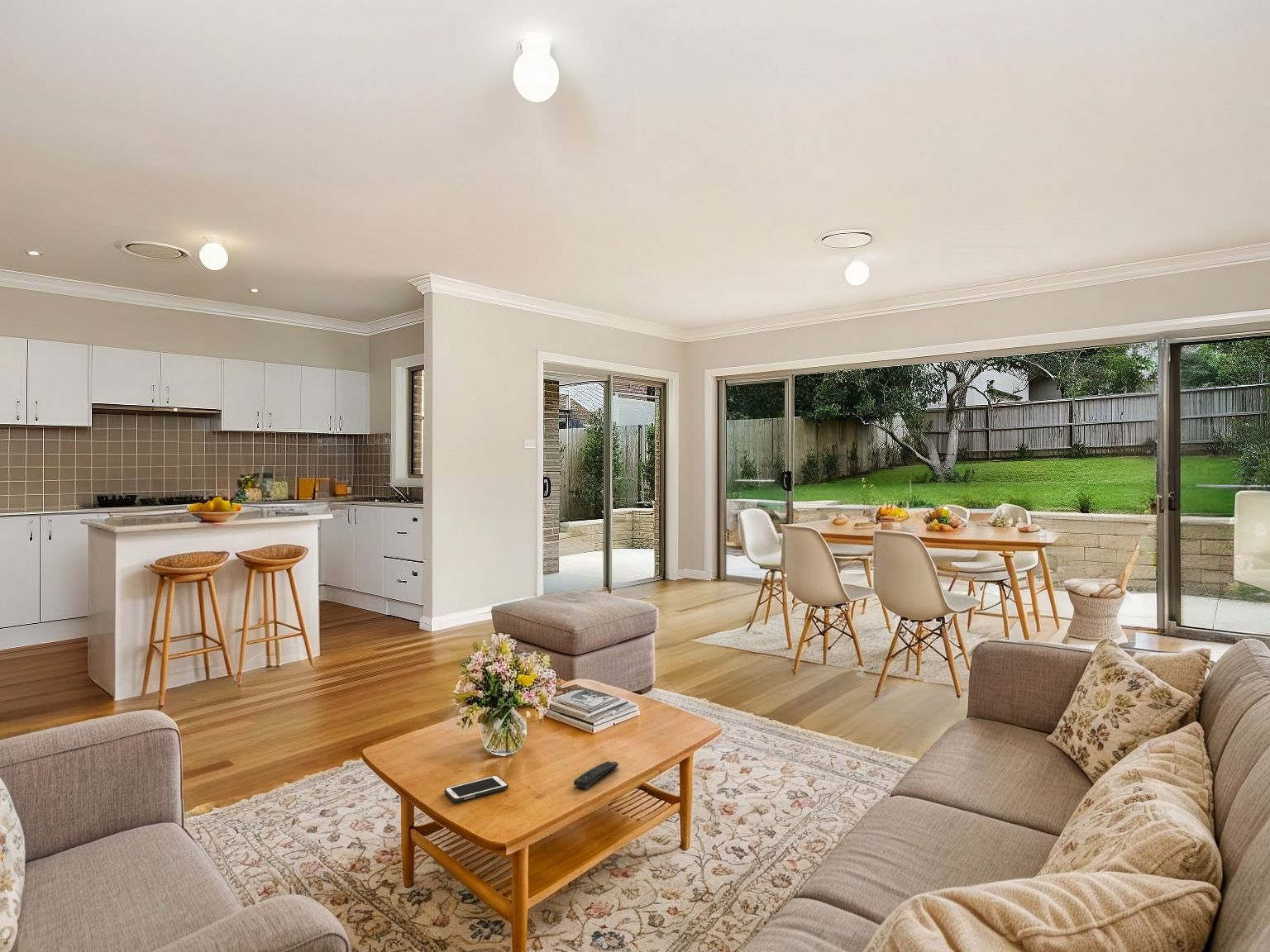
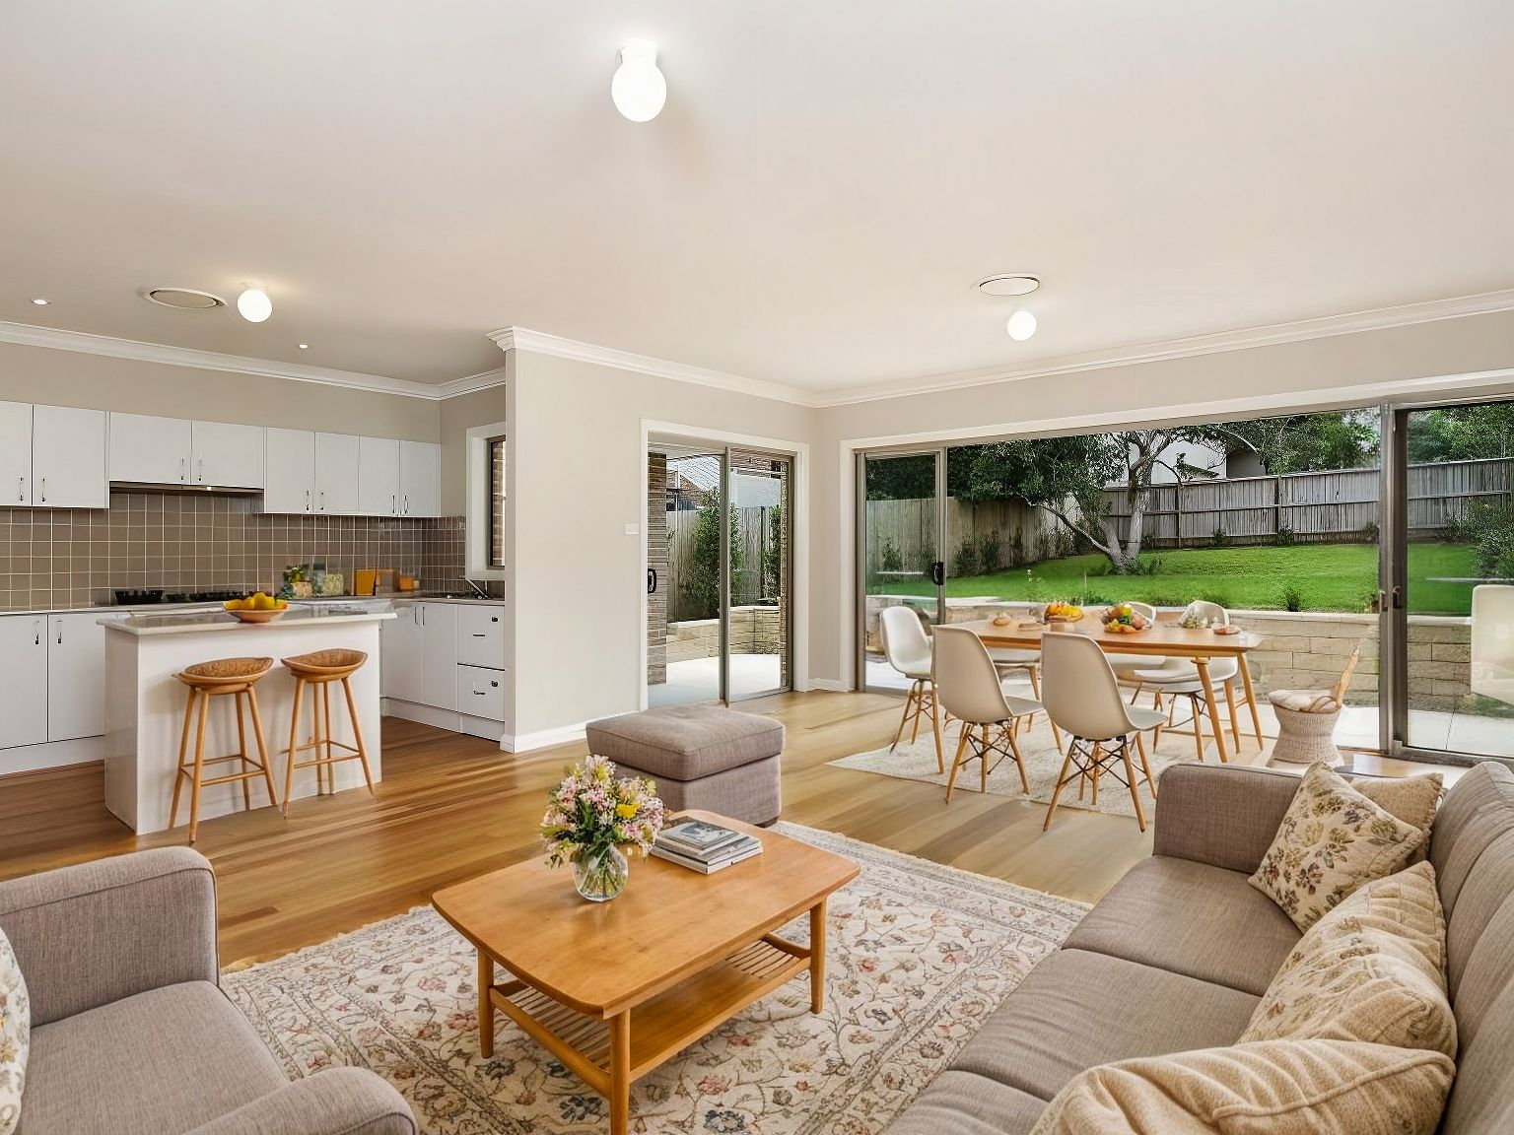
- remote control [573,760,619,789]
- cell phone [444,774,509,802]
